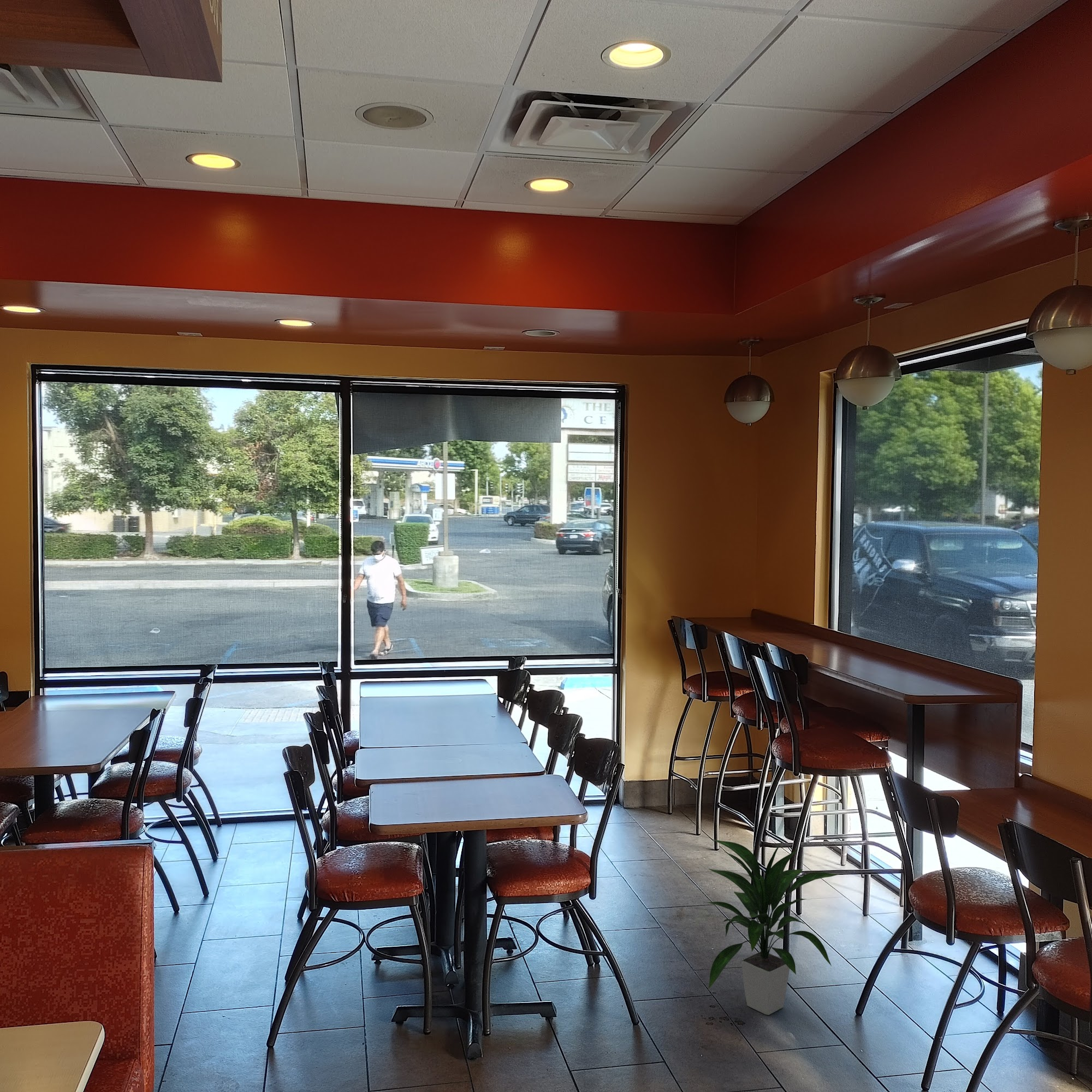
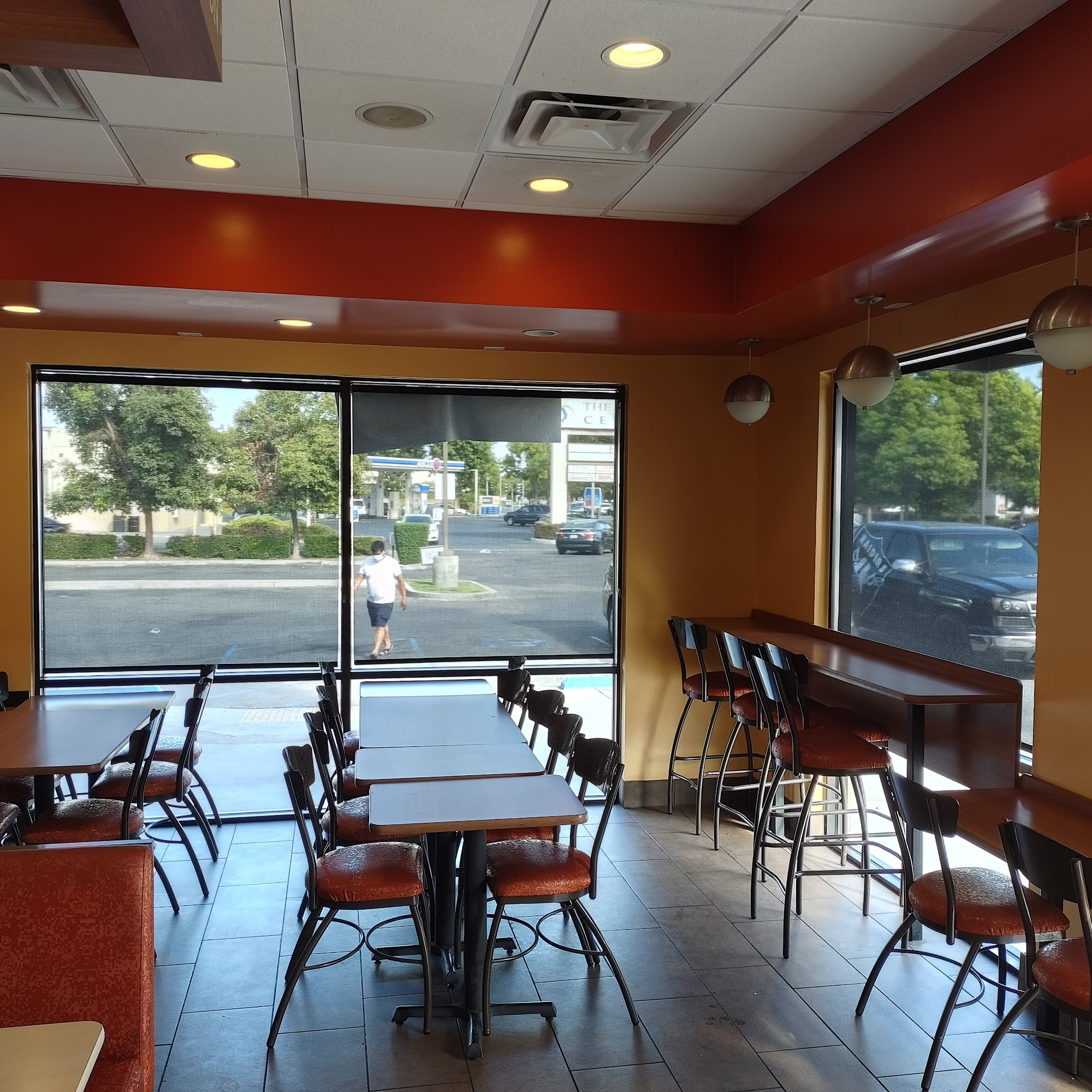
- indoor plant [706,839,840,1016]
